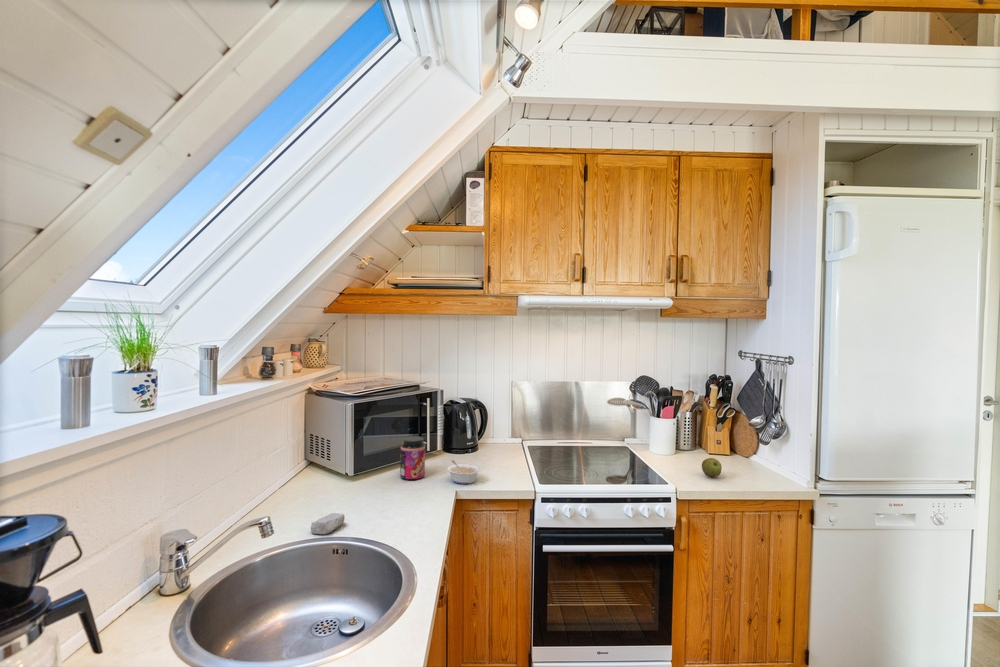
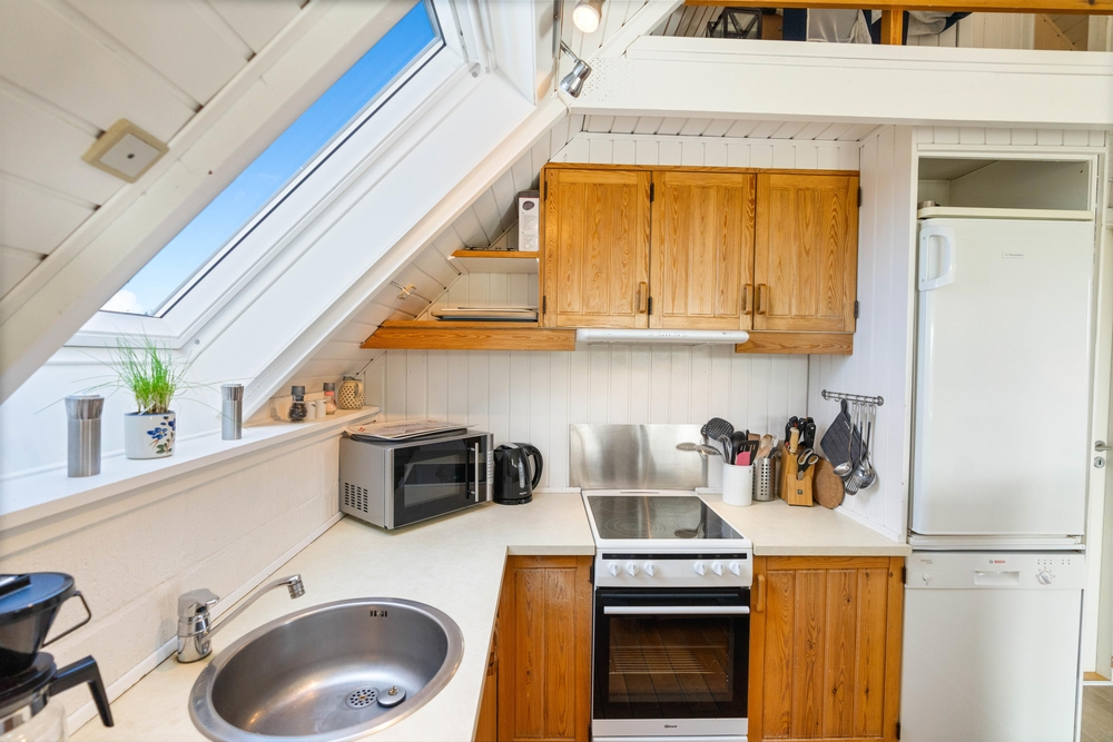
- legume [446,459,481,485]
- jar [399,435,426,481]
- soap bar [310,512,345,535]
- apple [701,457,723,478]
